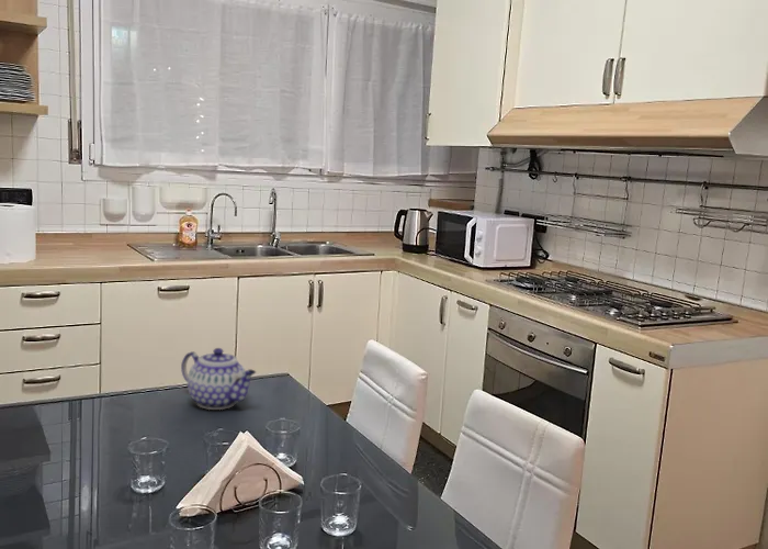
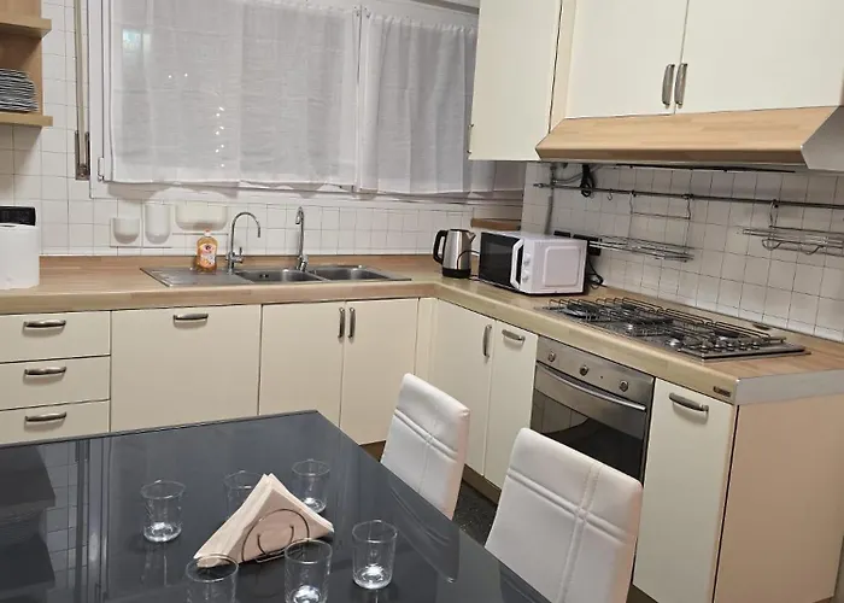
- teapot [180,347,257,411]
